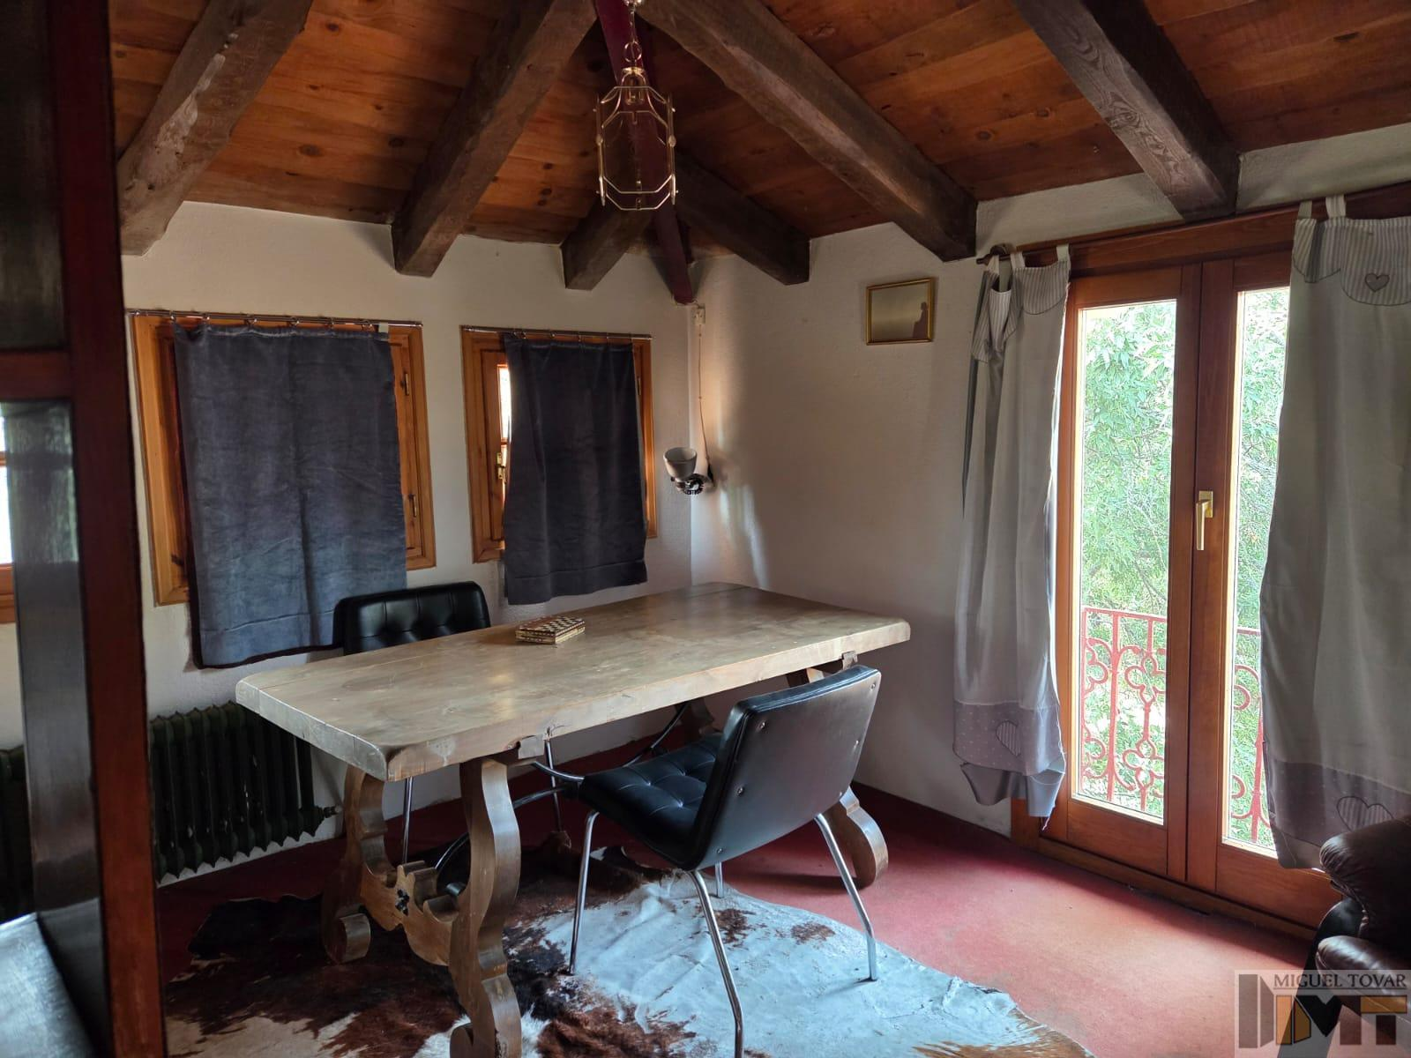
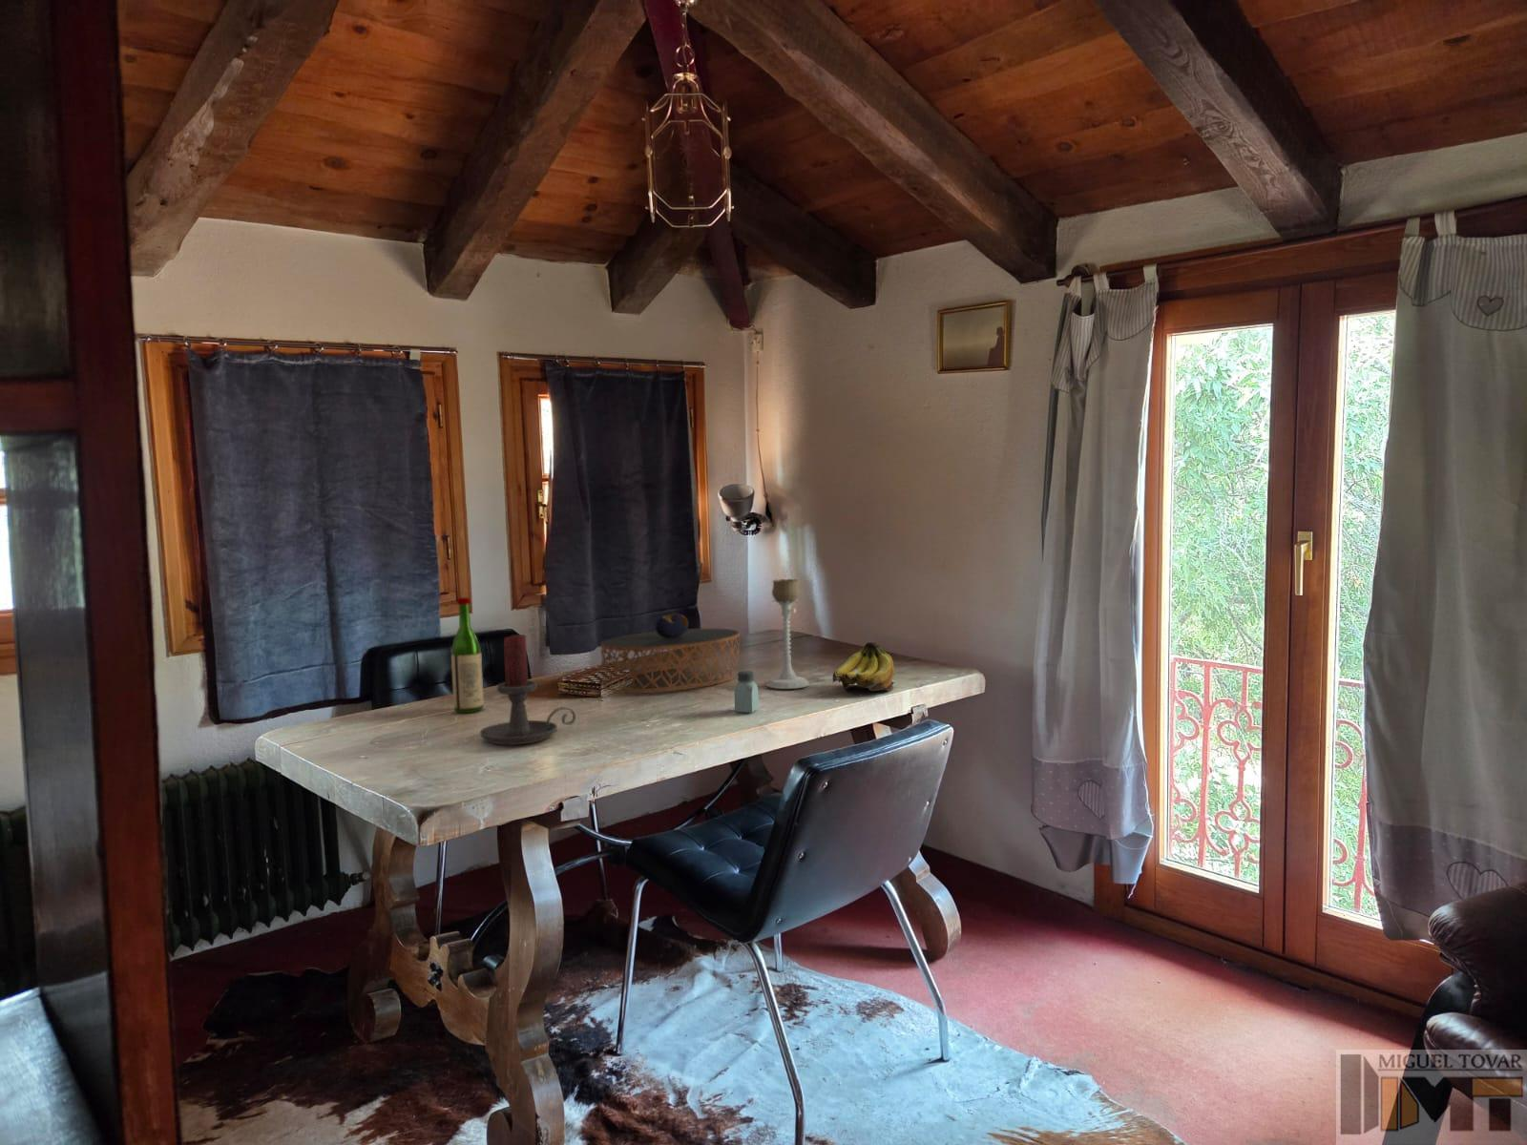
+ saltshaker [733,670,760,713]
+ candle holder [479,633,577,746]
+ candle holder [766,579,810,690]
+ fruit [831,641,896,692]
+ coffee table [600,612,741,694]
+ wine bottle [451,597,485,713]
